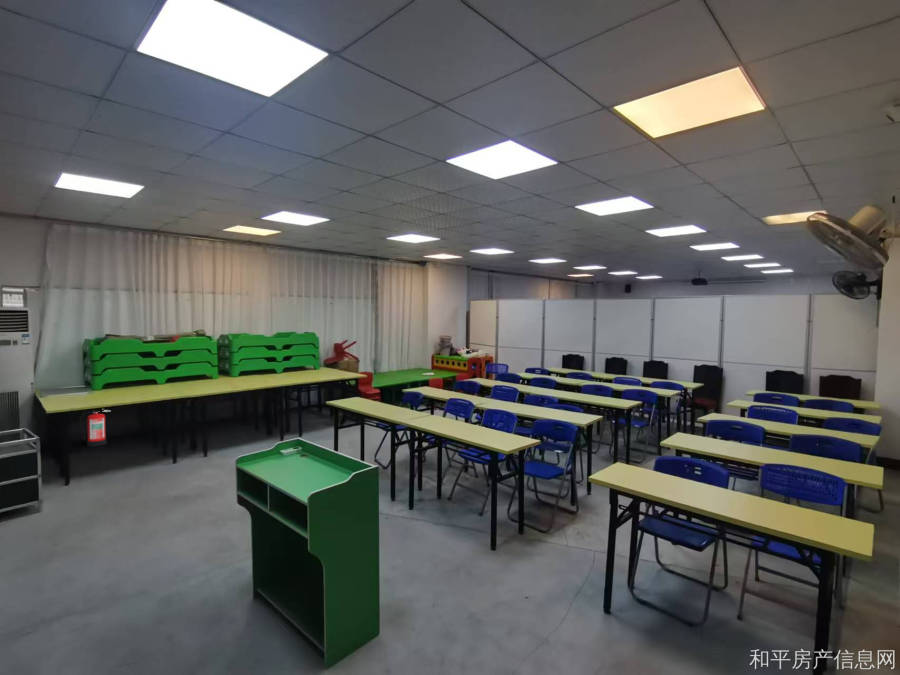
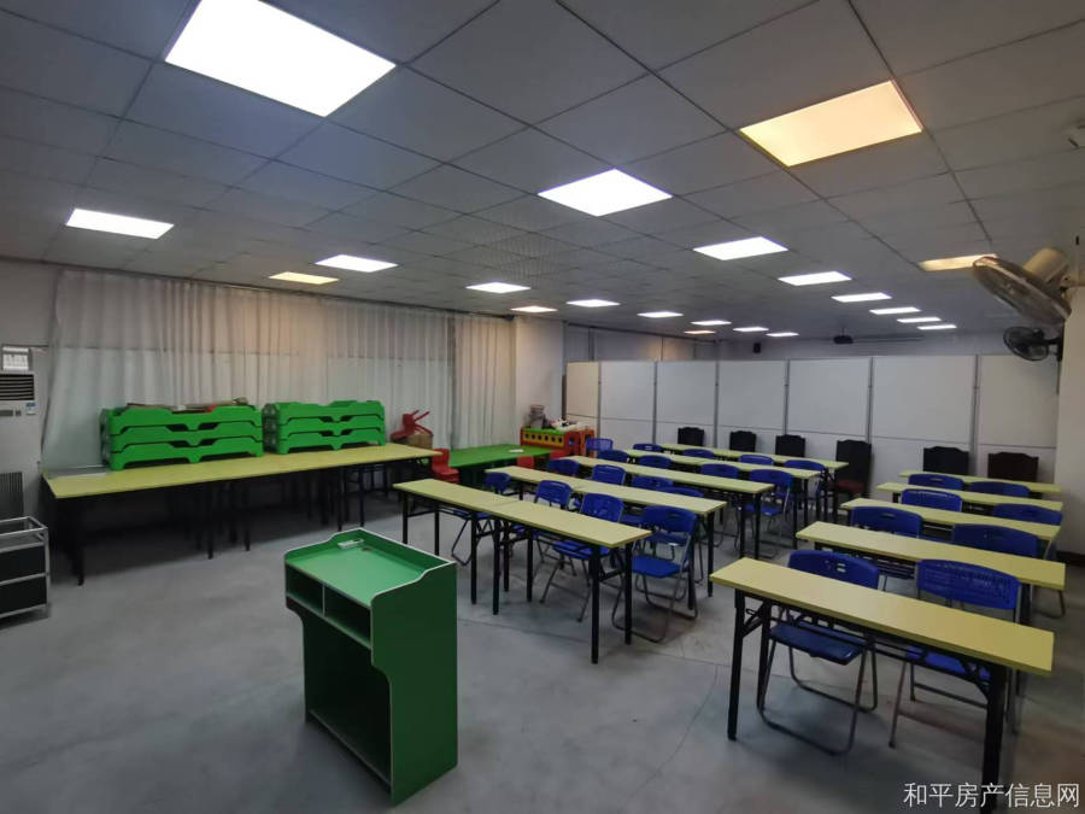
- fire extinguisher [78,409,110,448]
